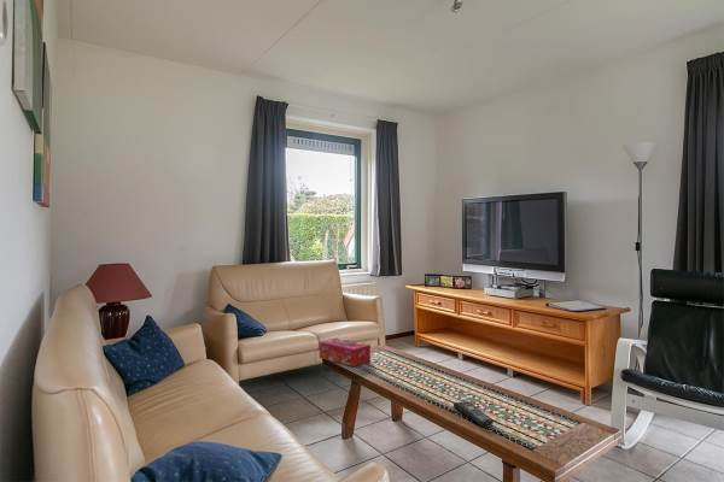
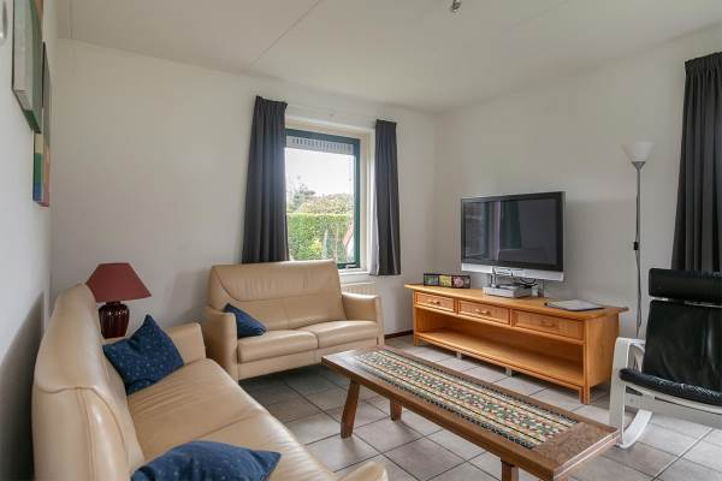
- remote control [453,400,495,427]
- tissue box [319,337,372,368]
